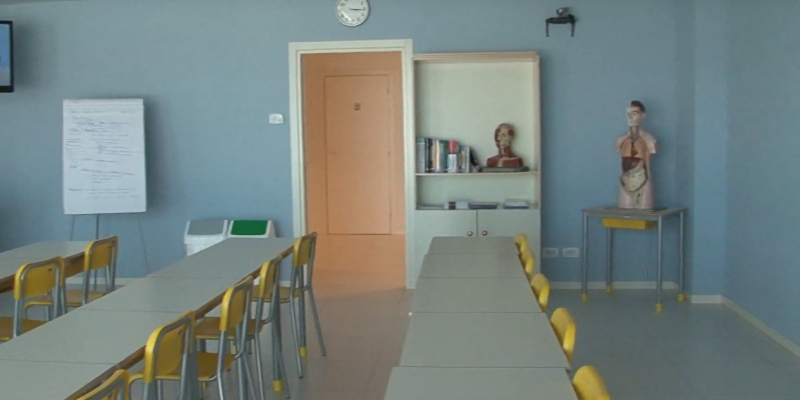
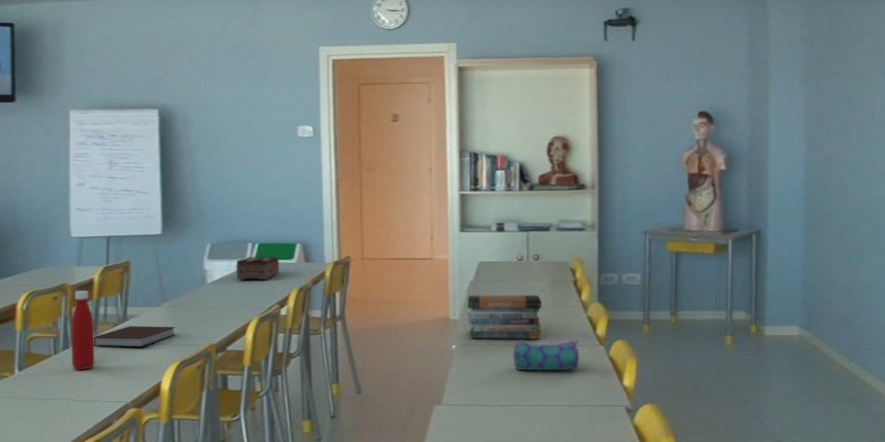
+ bottle [71,290,95,370]
+ pencil case [512,339,580,371]
+ tissue box [236,256,280,281]
+ notebook [94,325,176,348]
+ book stack [466,294,542,340]
